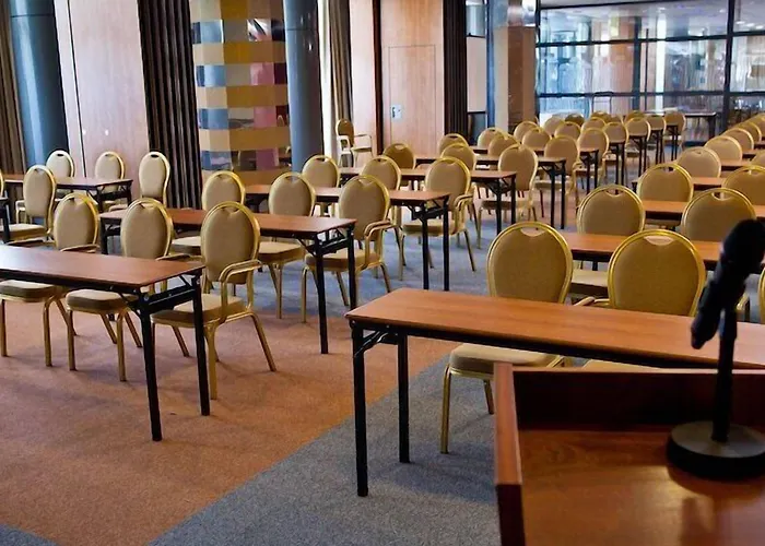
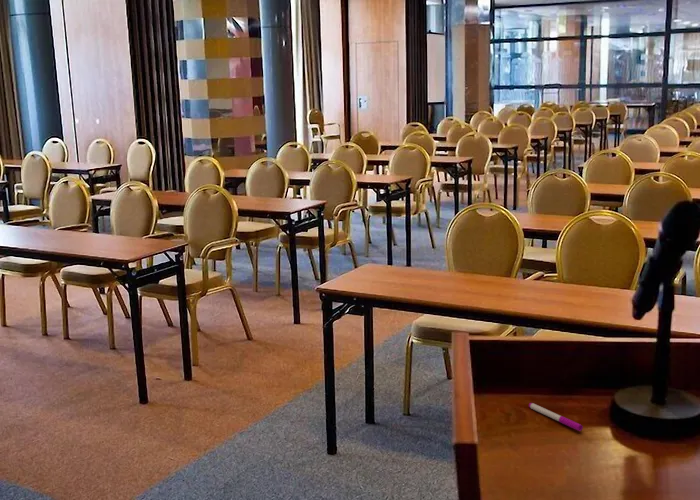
+ pen [528,402,584,432]
